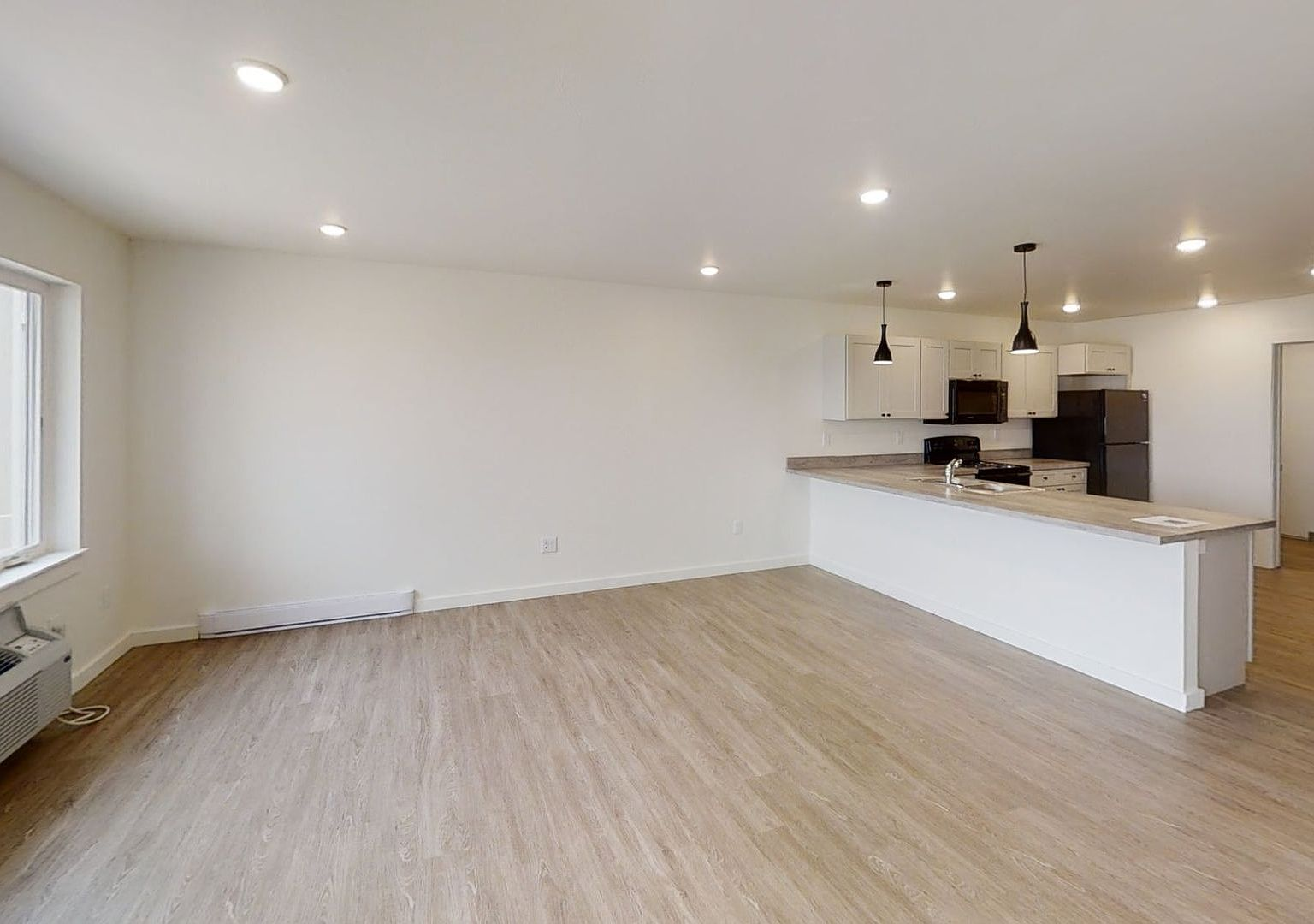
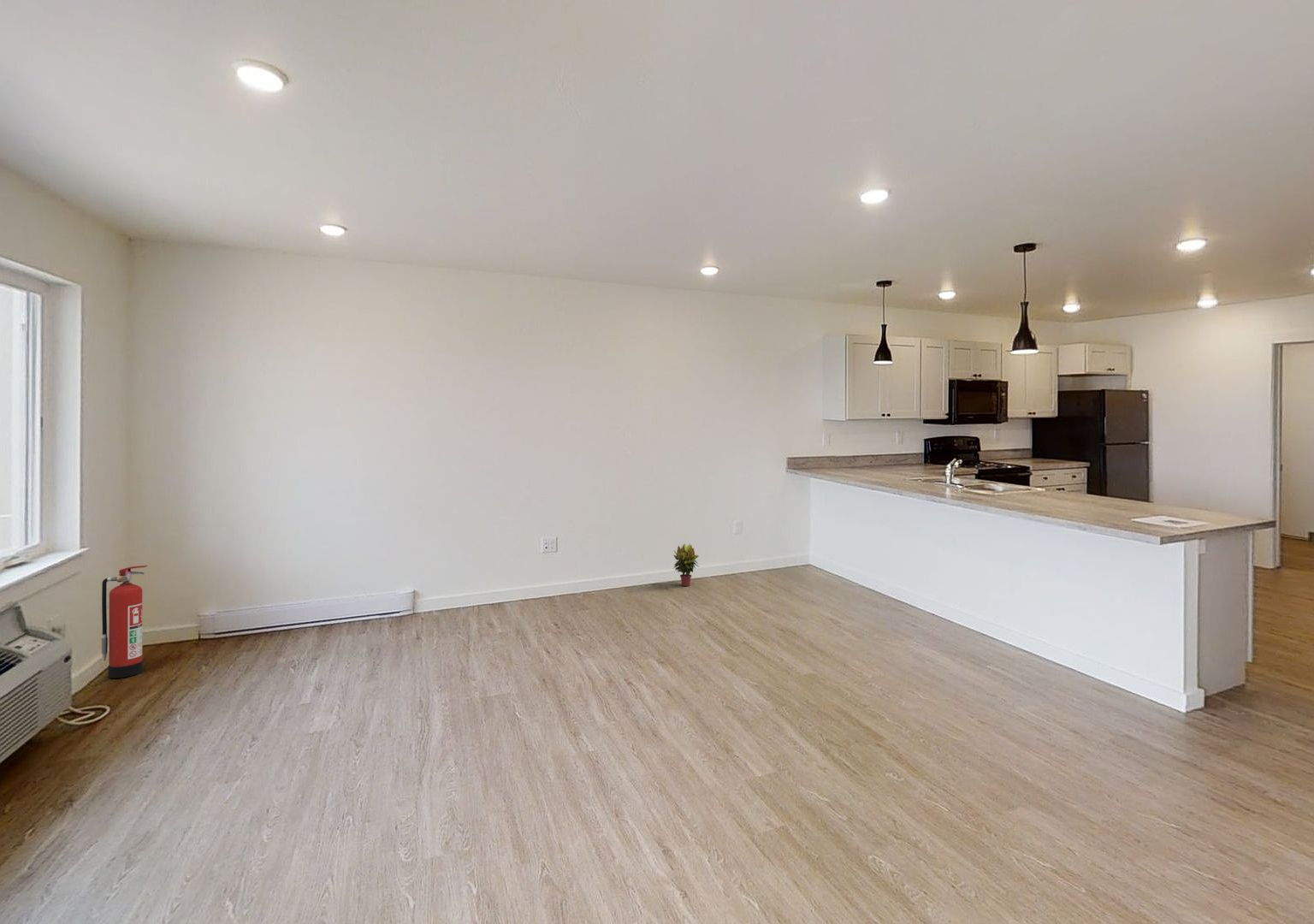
+ potted plant [672,543,699,587]
+ fire extinguisher [101,565,148,679]
